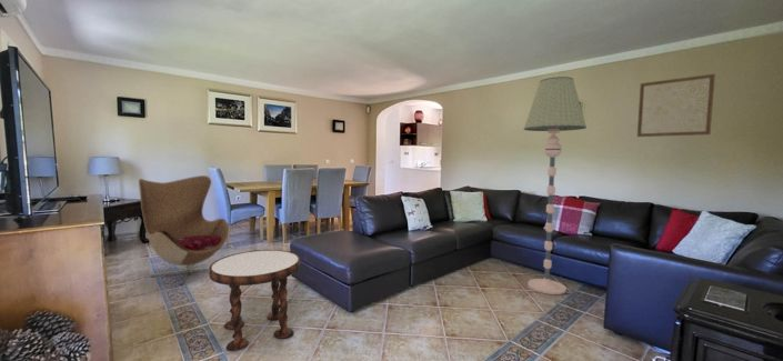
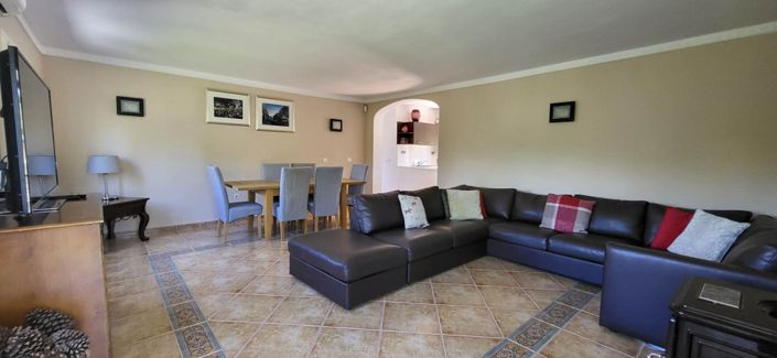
- wall art [636,73,716,138]
- side table [209,249,301,352]
- floor lamp [523,76,588,295]
- armchair [138,174,230,285]
